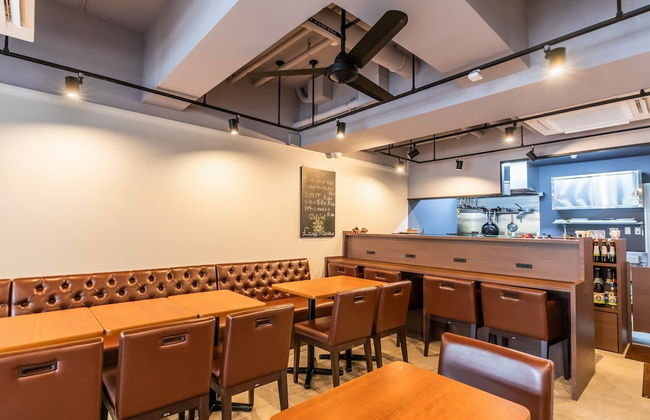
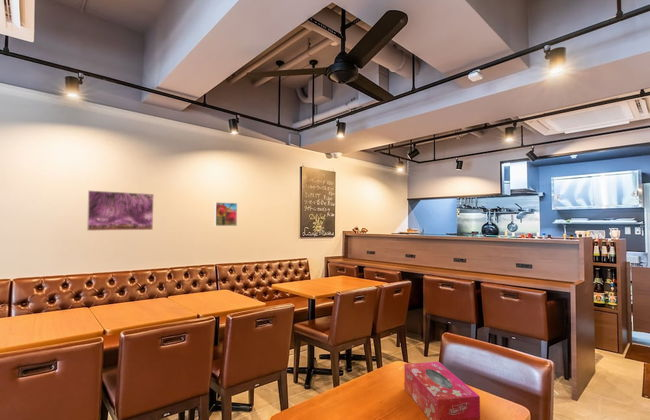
+ tissue box [403,361,481,420]
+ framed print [86,190,155,232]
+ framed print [213,201,238,227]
